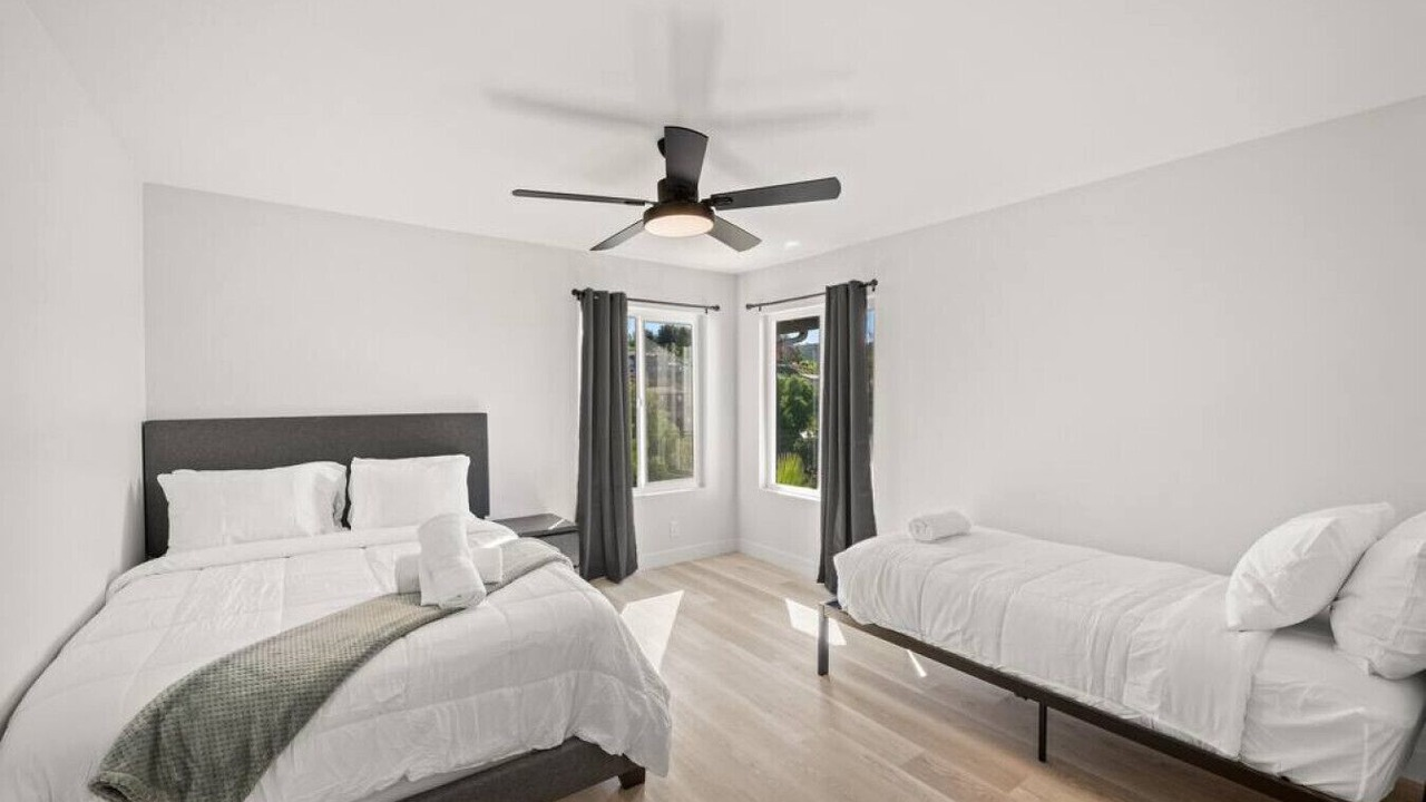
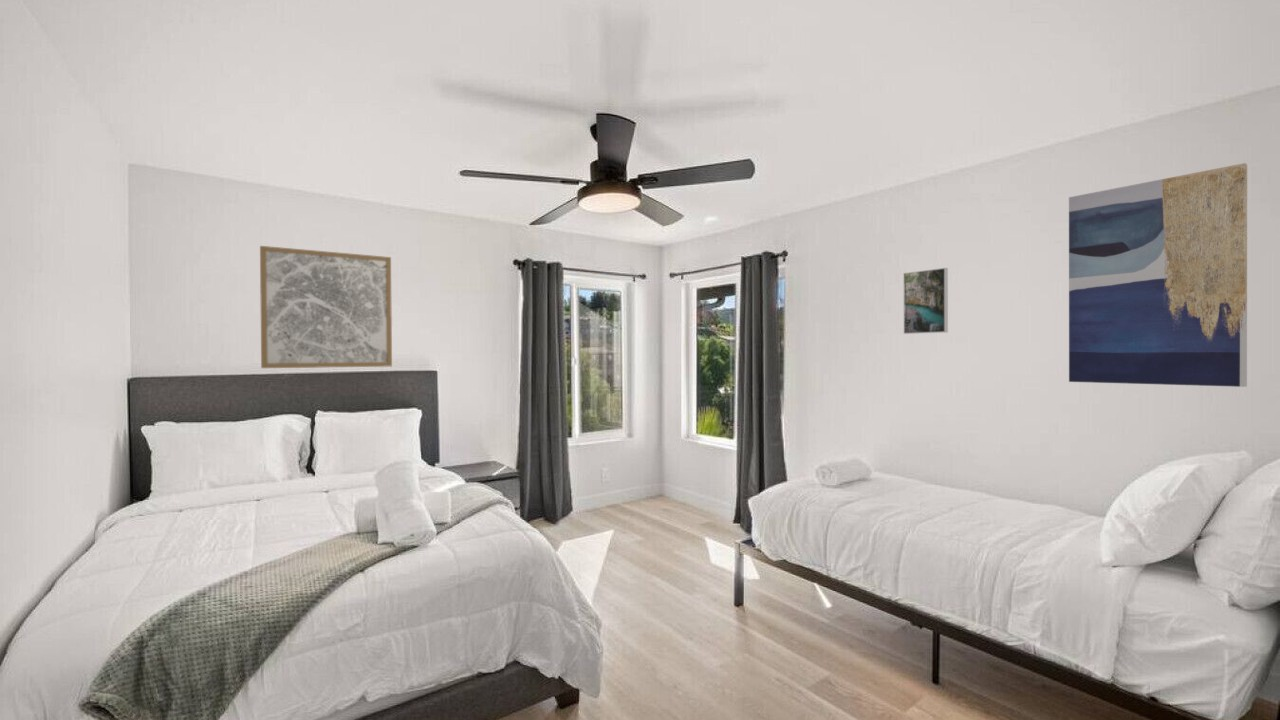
+ wall art [1068,162,1248,388]
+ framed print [903,267,949,335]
+ wall art [259,245,393,369]
